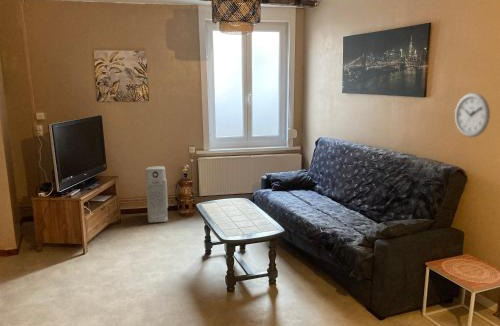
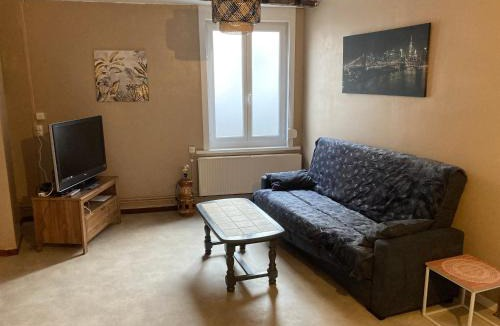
- wall clock [454,92,491,138]
- air purifier [145,165,169,224]
